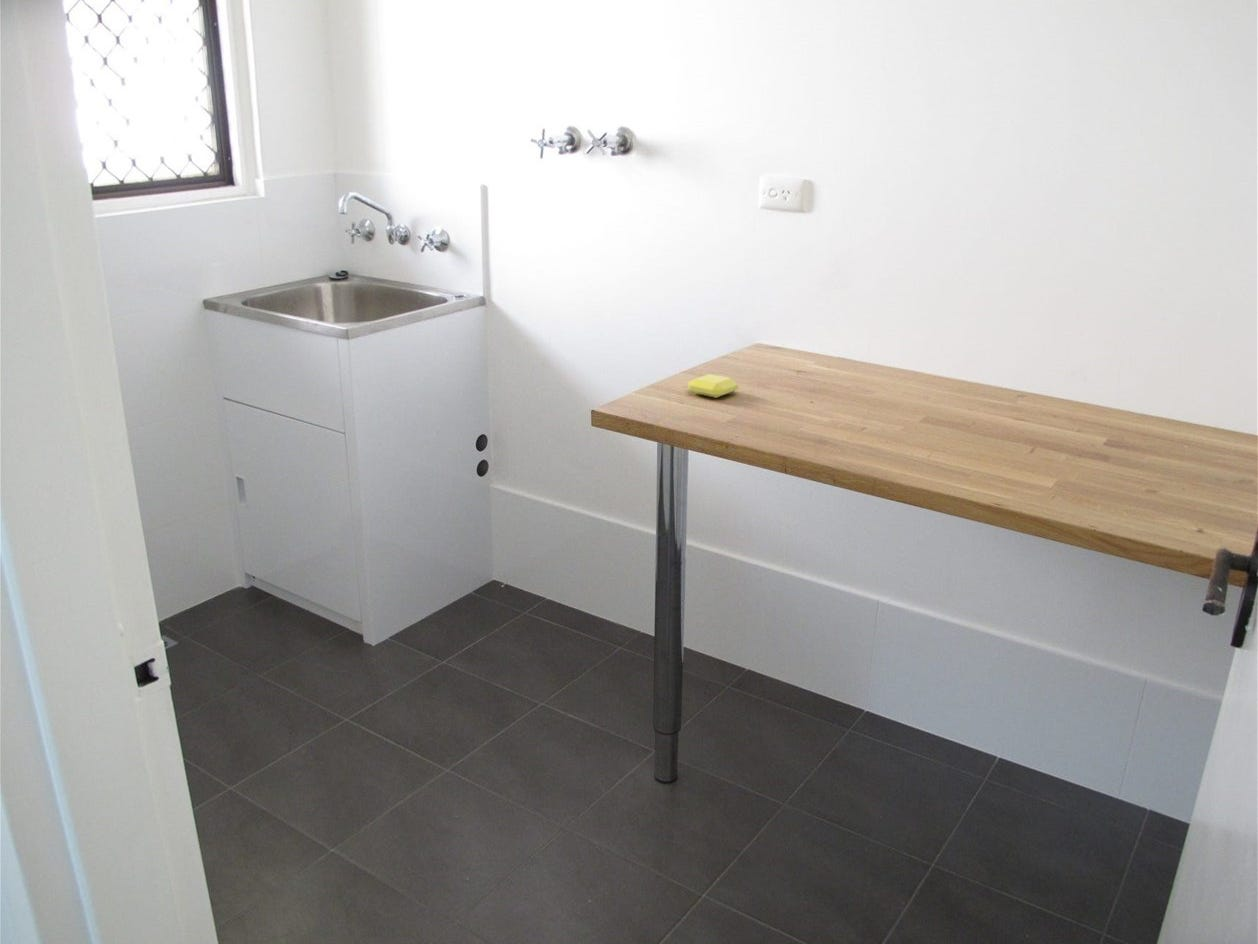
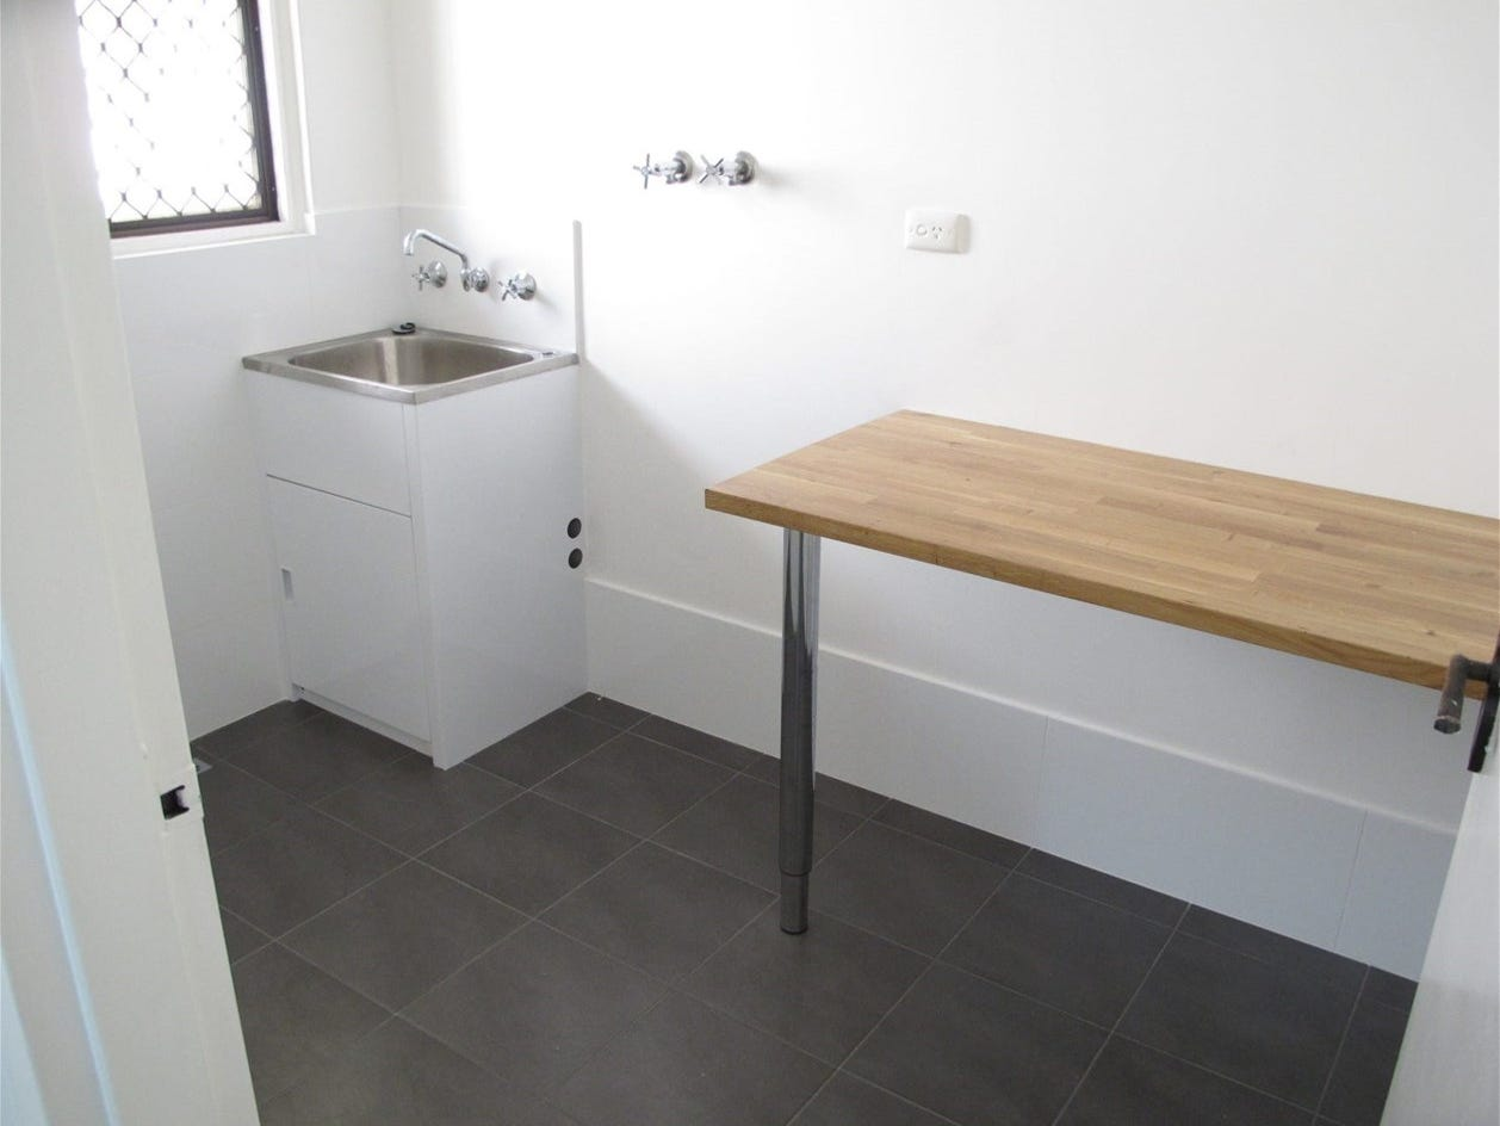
- soap bar [687,373,739,399]
